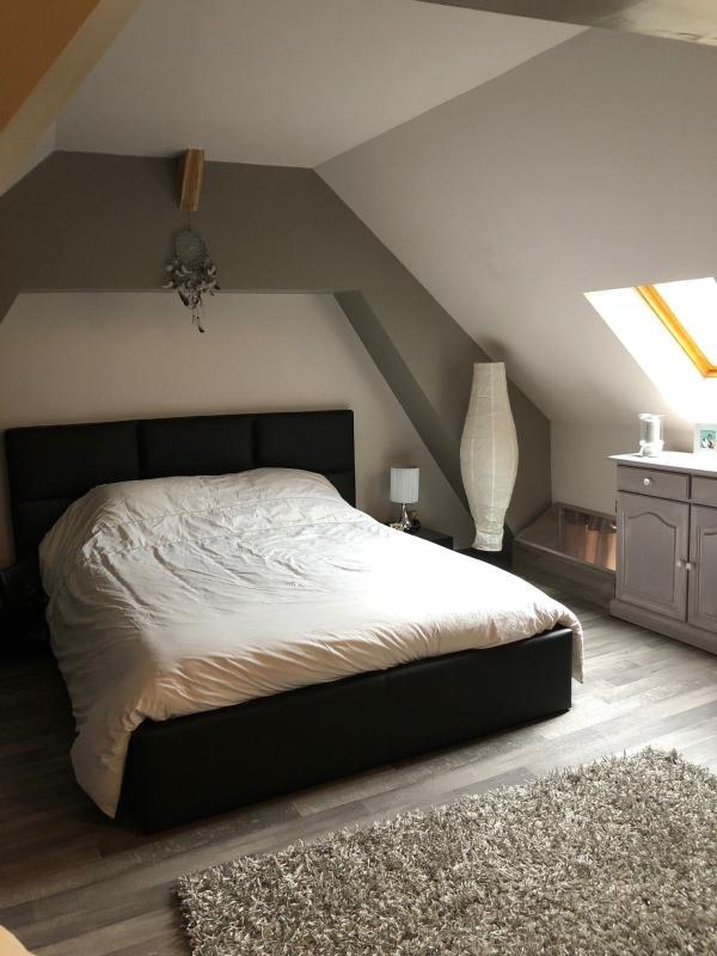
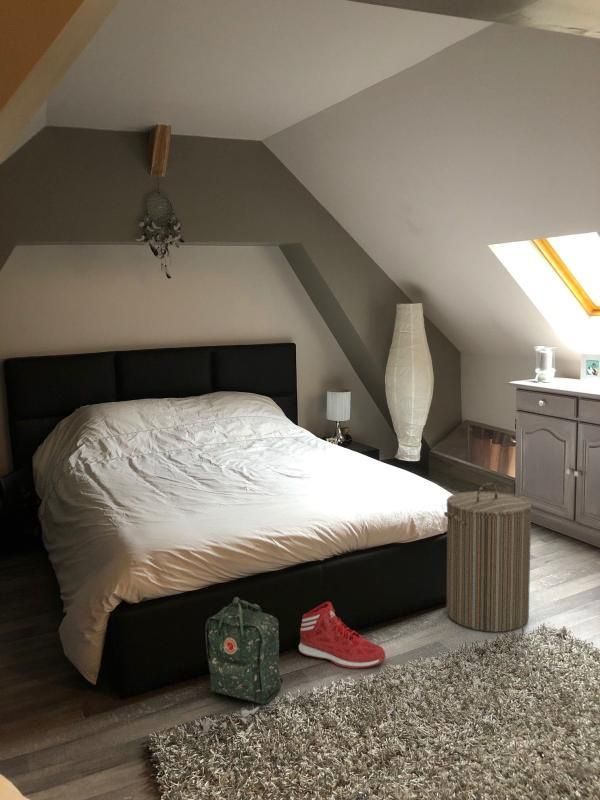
+ laundry hamper [443,482,533,633]
+ sneaker [298,601,386,669]
+ backpack [202,596,317,734]
